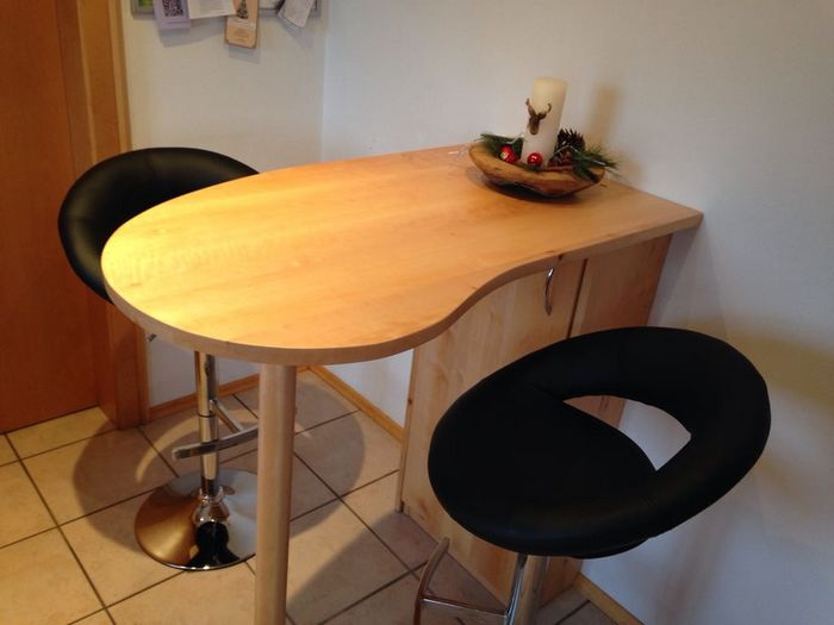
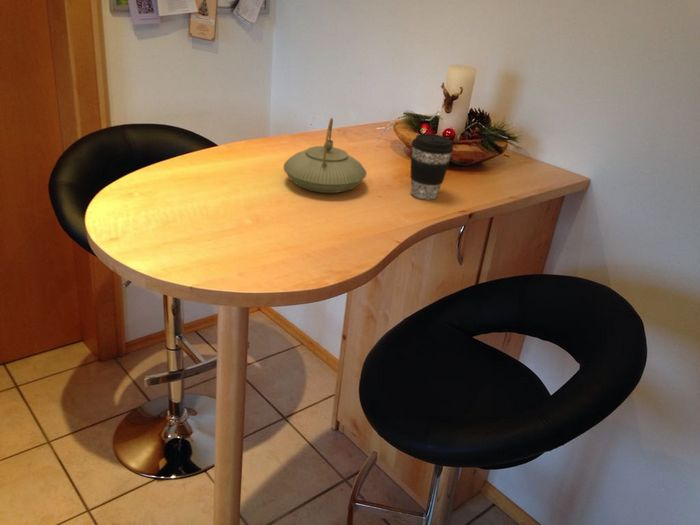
+ teapot [283,117,368,194]
+ coffee cup [409,133,454,201]
